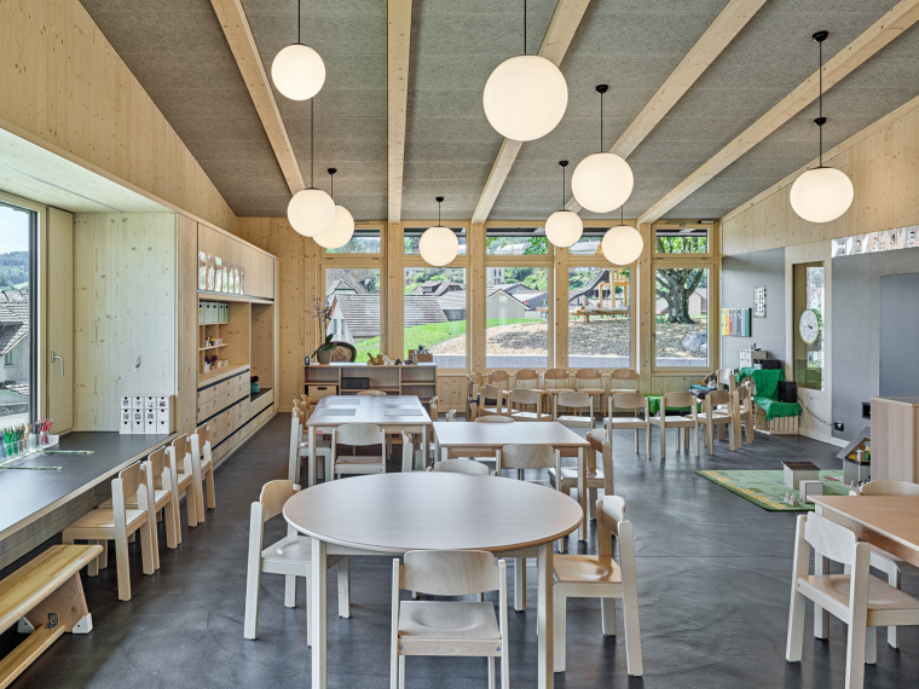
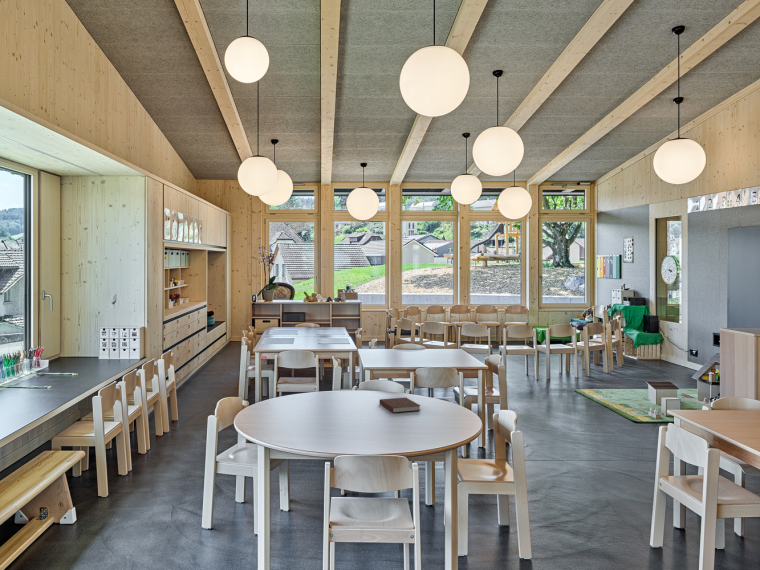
+ notebook [378,396,421,414]
